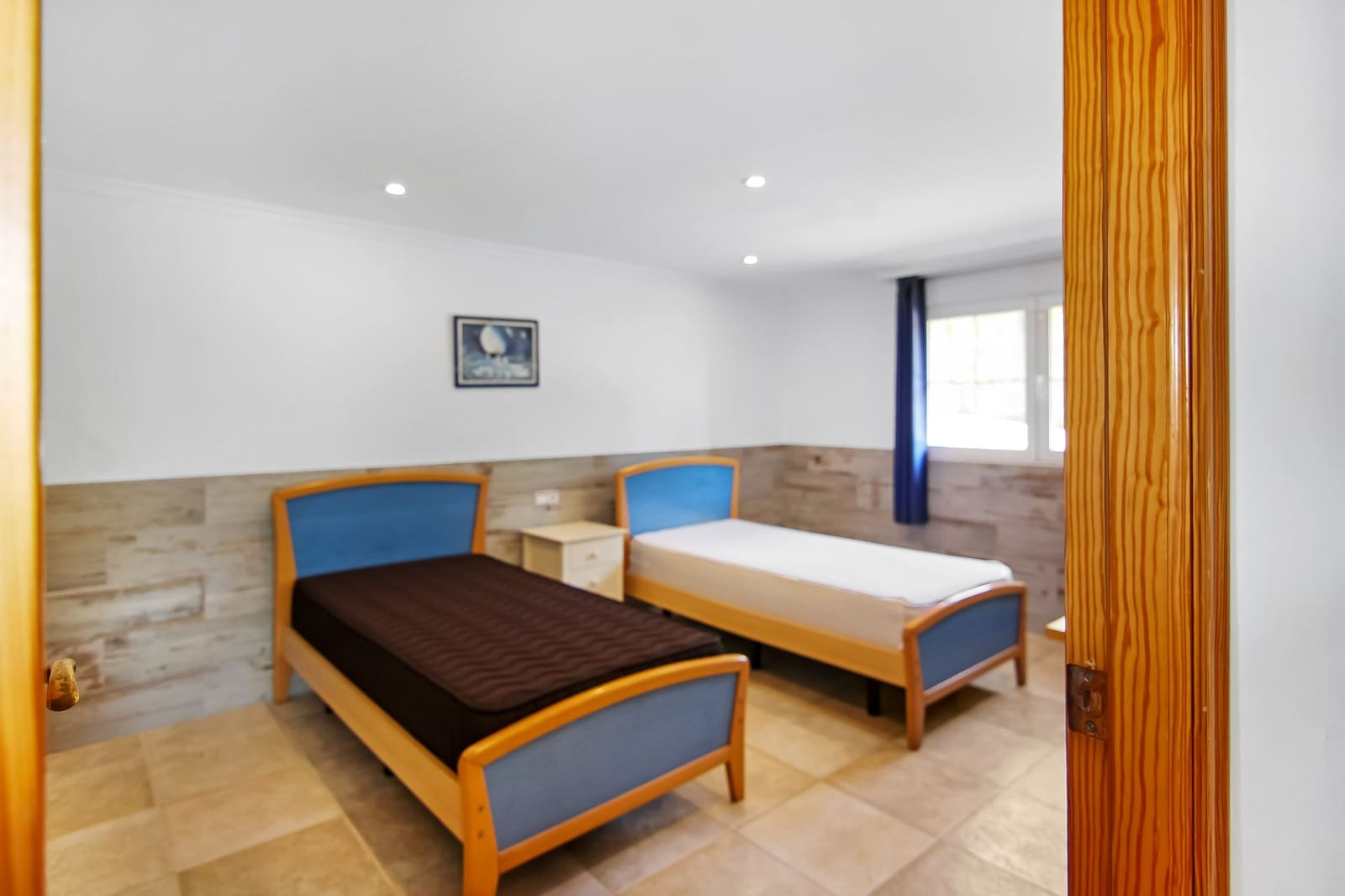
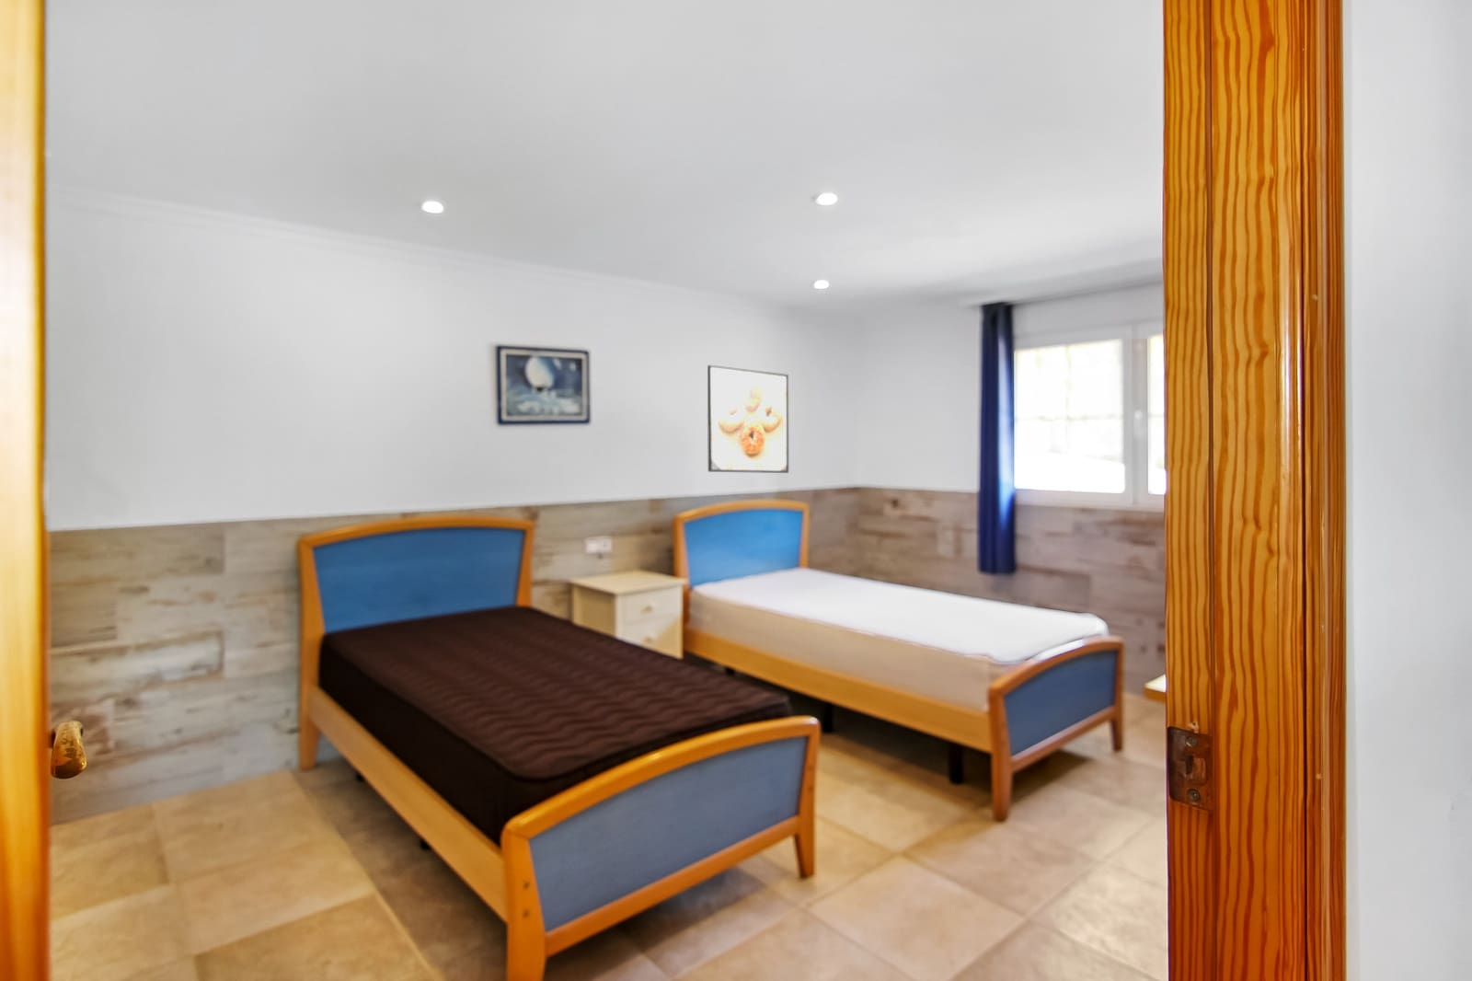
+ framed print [707,365,789,474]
